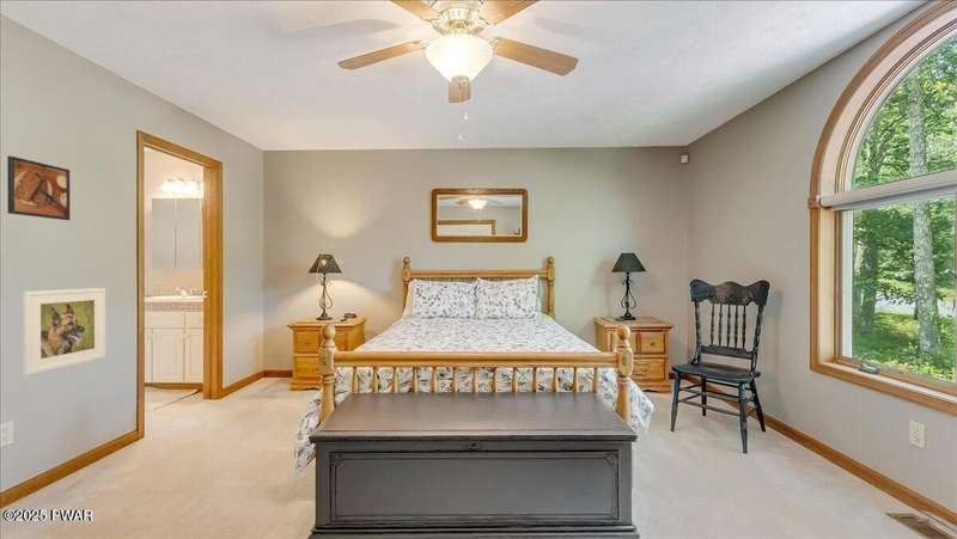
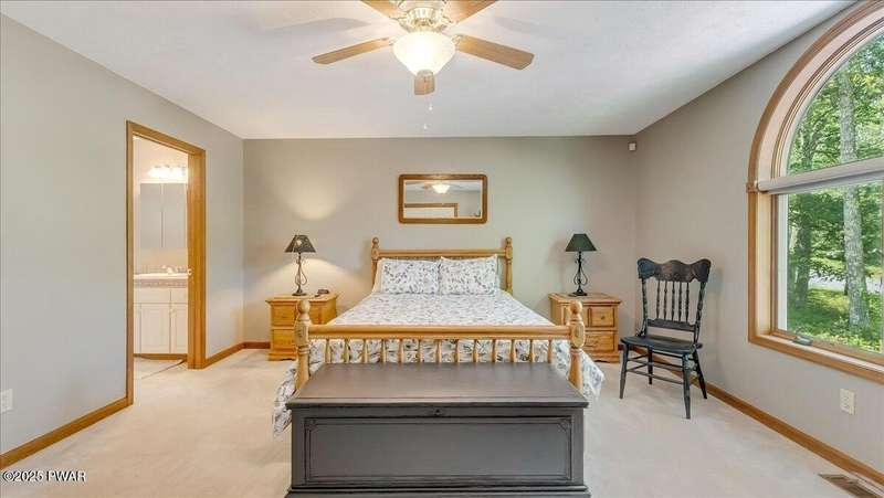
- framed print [22,287,108,376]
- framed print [6,155,71,221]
